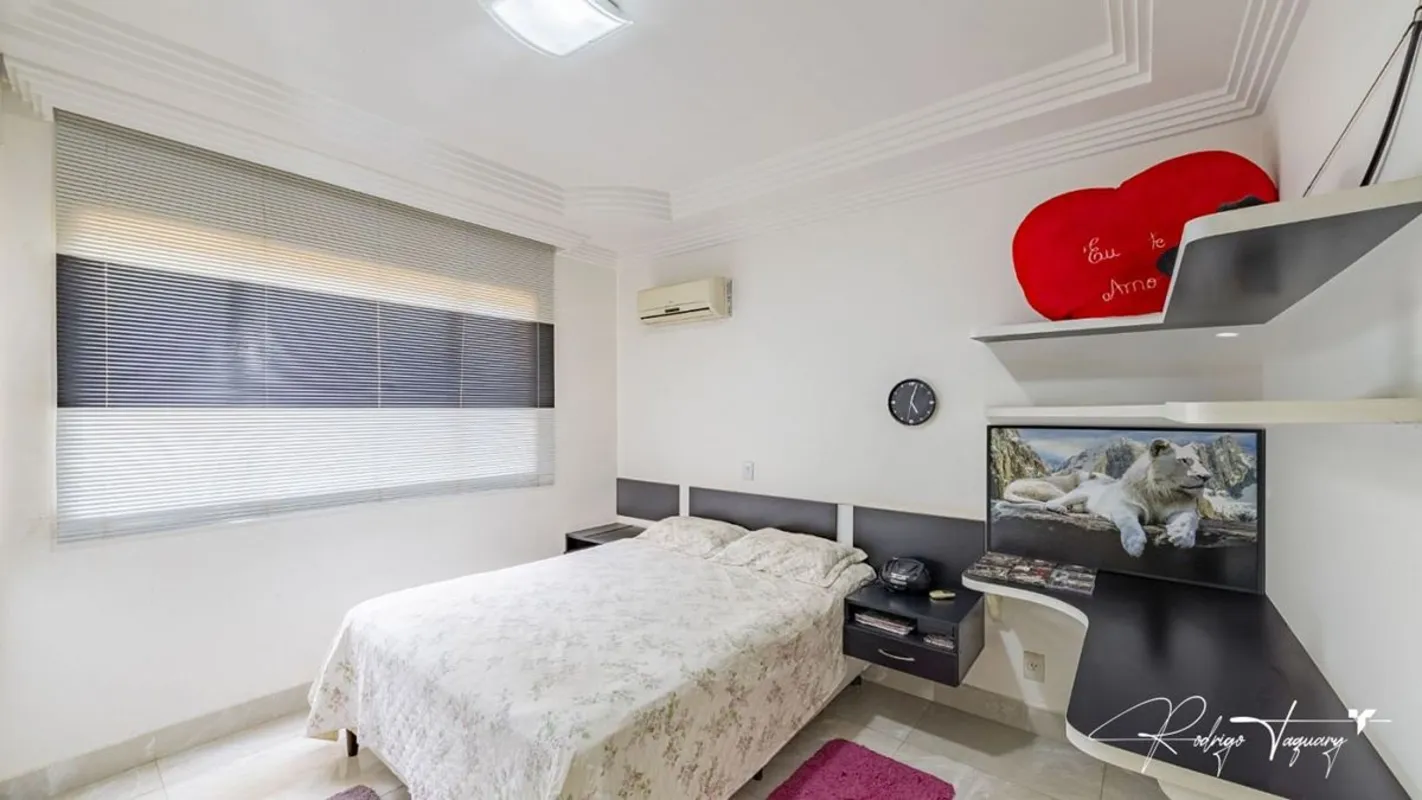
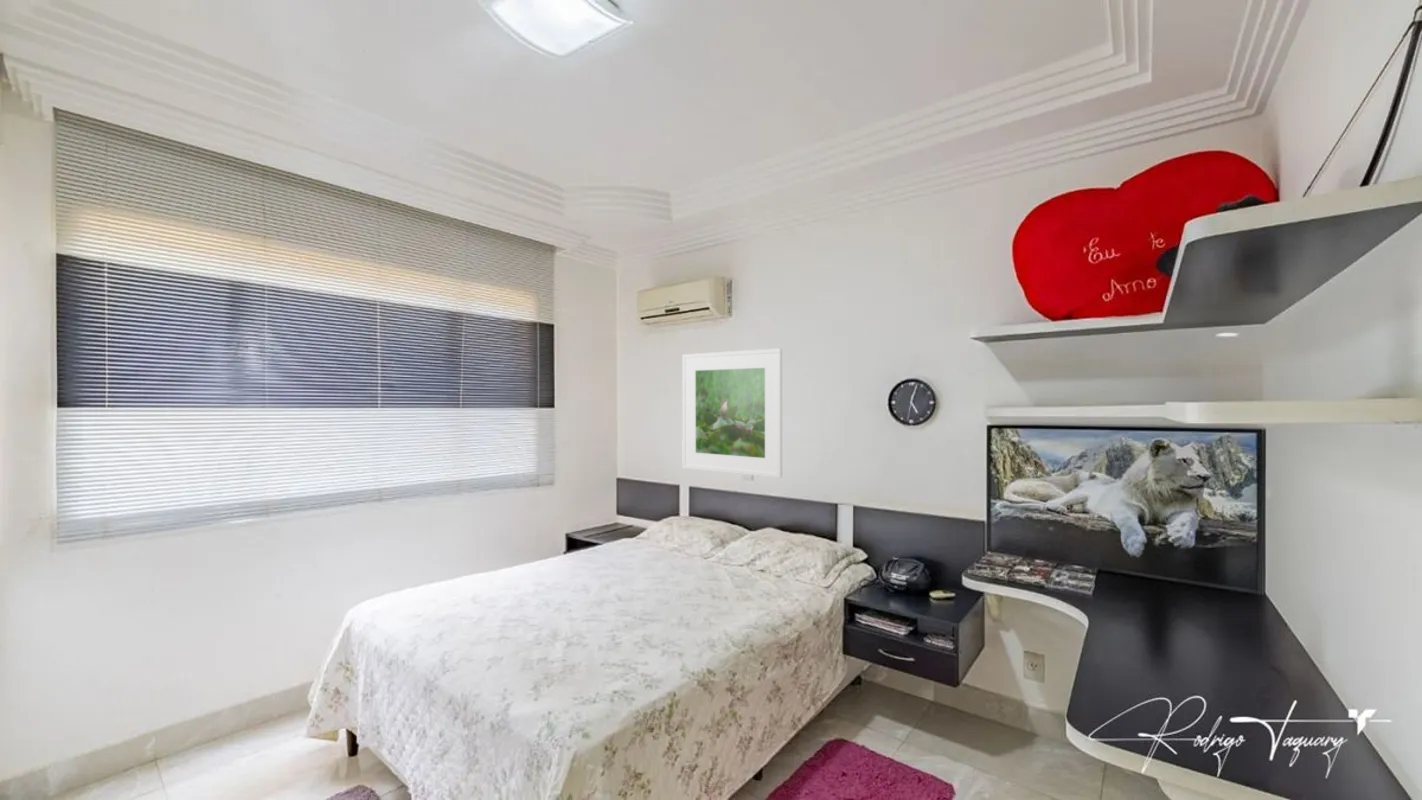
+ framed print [681,347,783,479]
